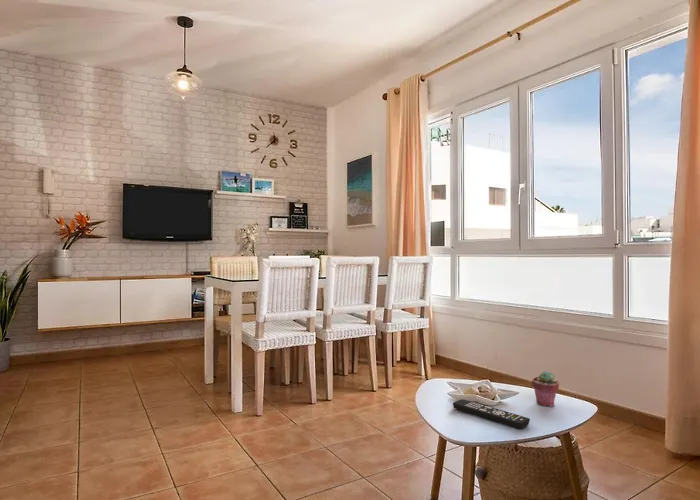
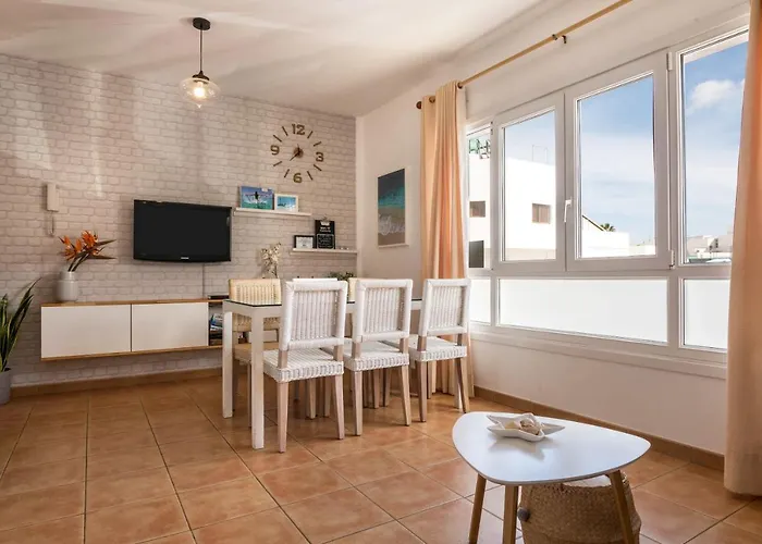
- remote control [452,398,531,430]
- potted succulent [531,370,560,408]
